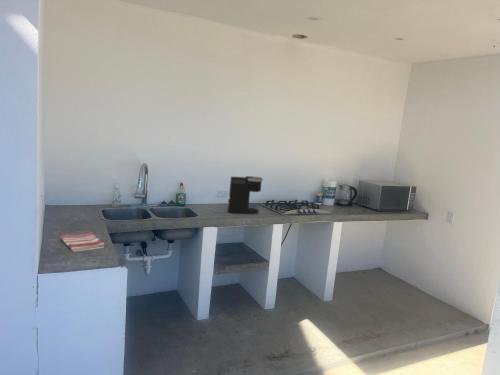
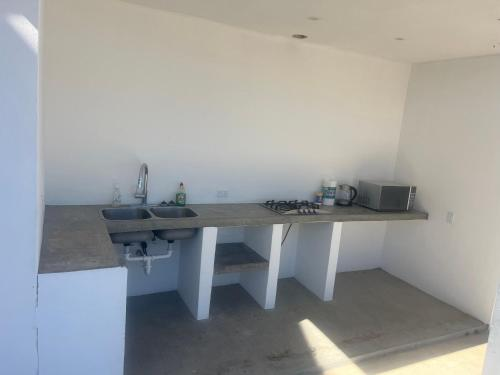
- dish towel [59,231,106,252]
- coffee maker [227,175,264,215]
